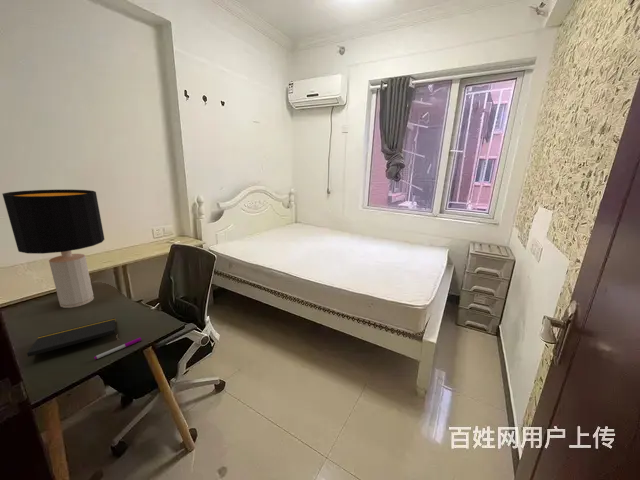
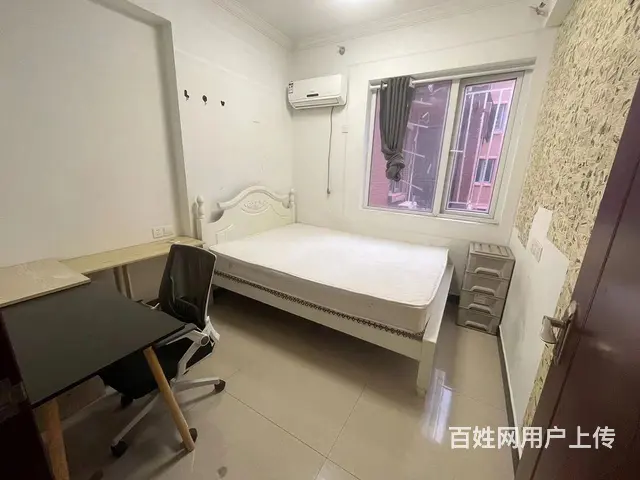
- pen [93,336,142,360]
- desk lamp [2,189,105,309]
- notepad [26,317,117,358]
